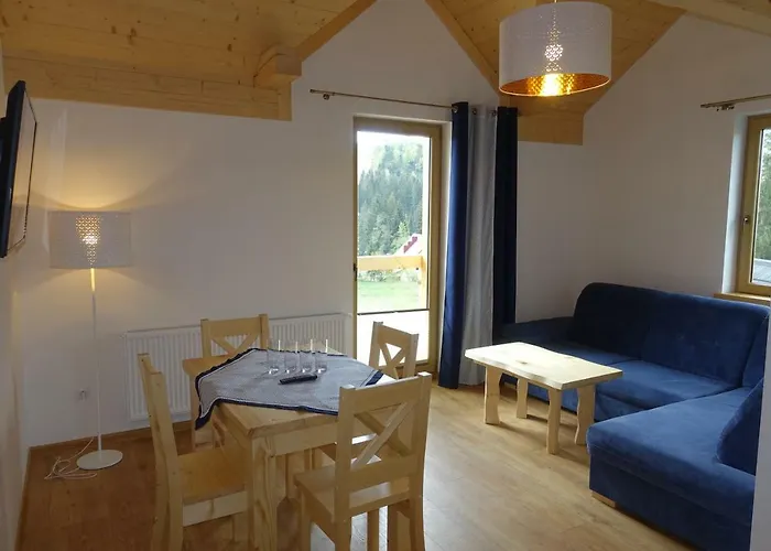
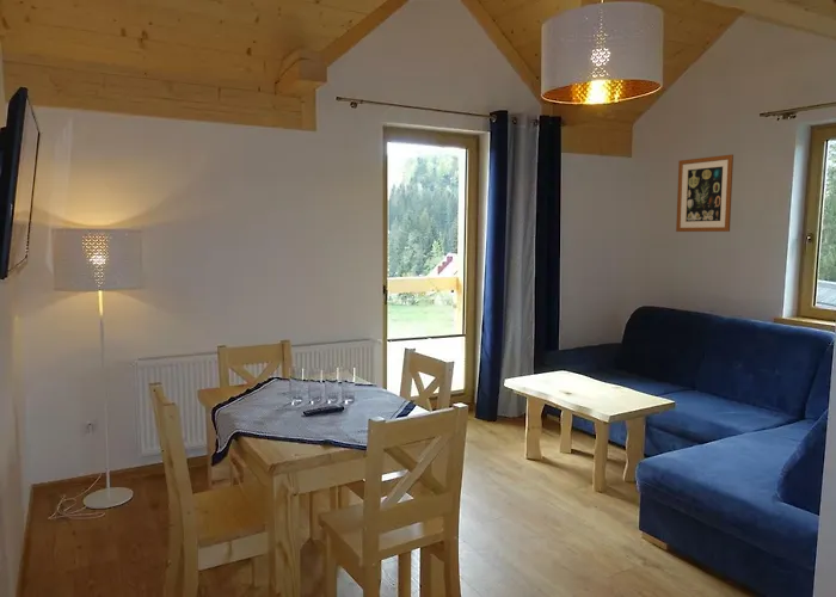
+ wall art [675,153,734,233]
